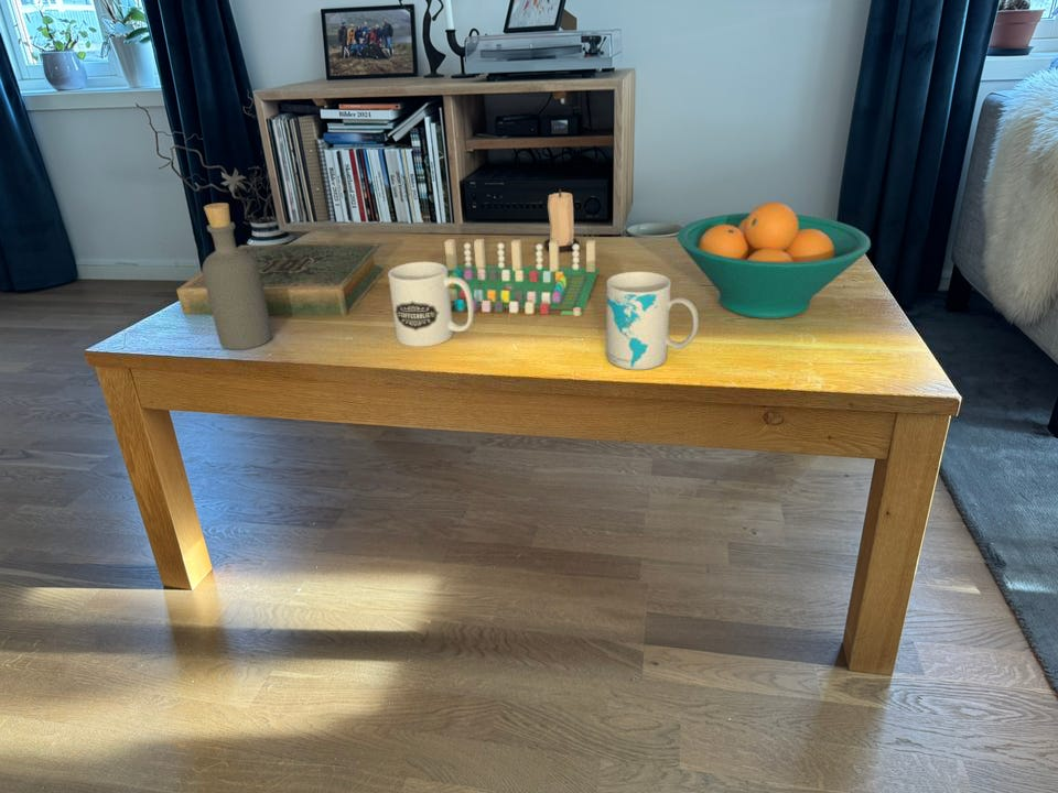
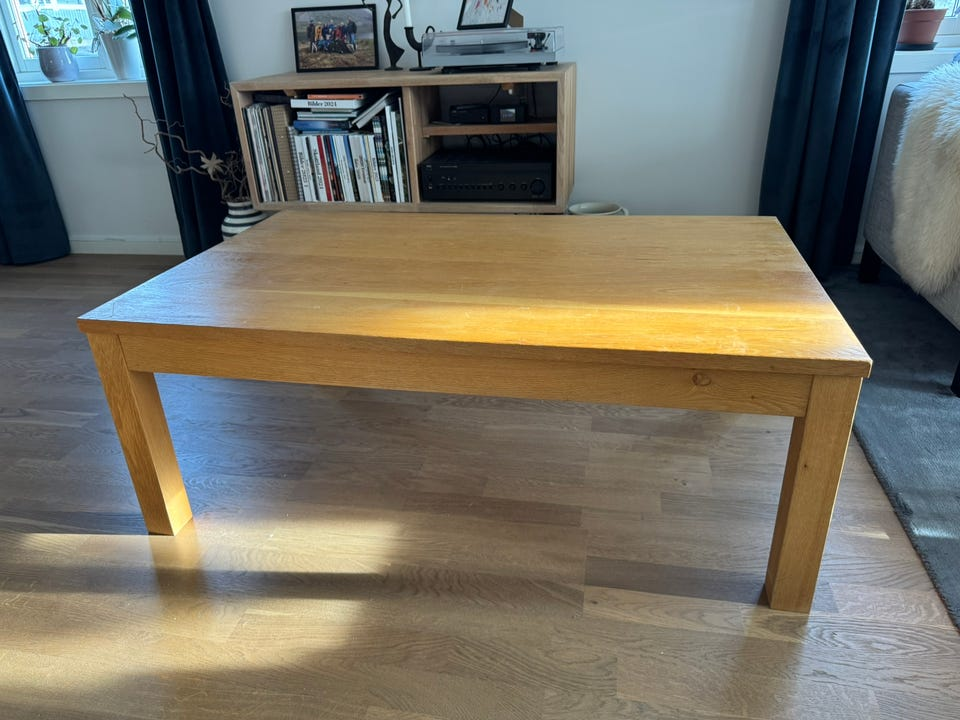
- candle [543,188,580,253]
- mug [605,271,700,371]
- fruit bowl [676,202,872,321]
- bottle [202,202,273,350]
- hardback book [175,242,387,316]
- board game [444,238,600,317]
- mug [387,261,475,348]
